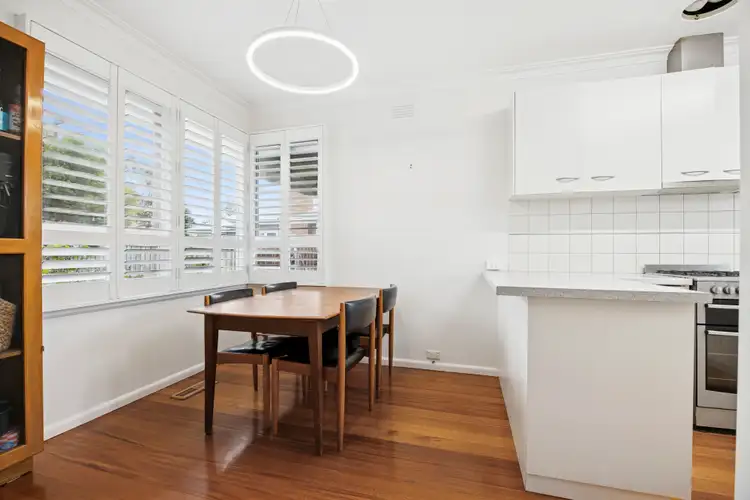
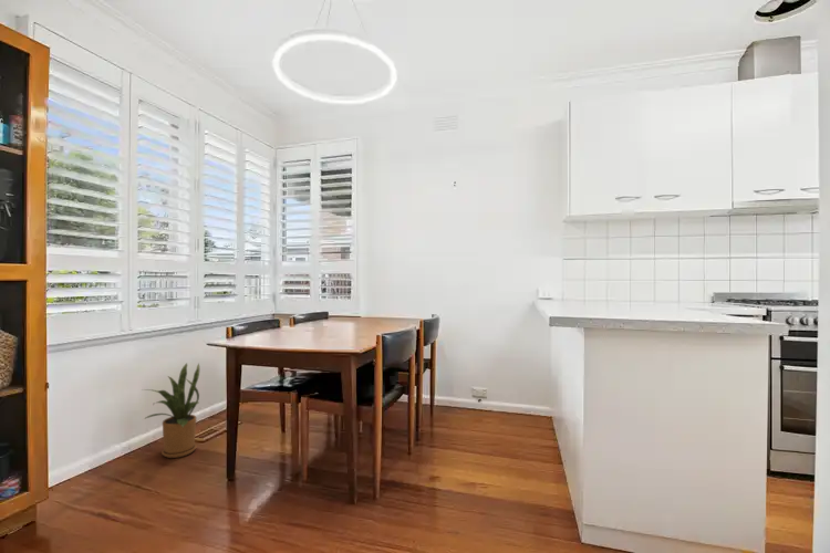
+ house plant [142,362,200,459]
